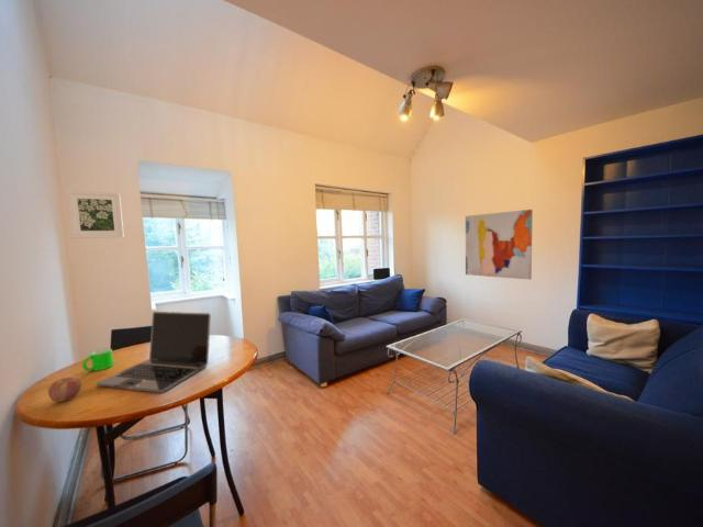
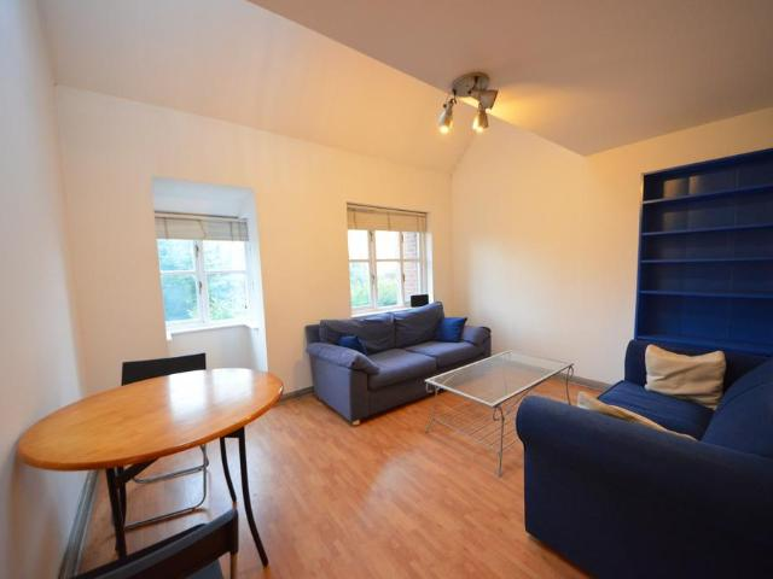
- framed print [66,189,125,239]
- wall art [465,209,534,281]
- apple [47,377,82,403]
- laptop [96,311,212,394]
- mug [81,348,114,372]
